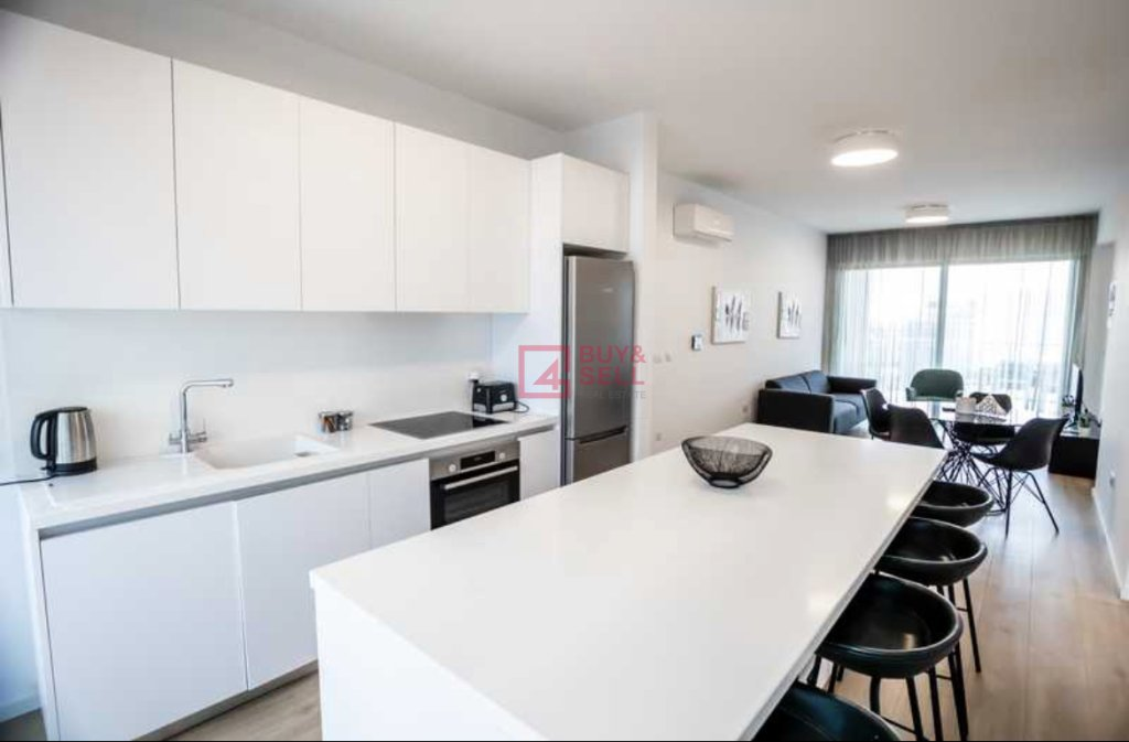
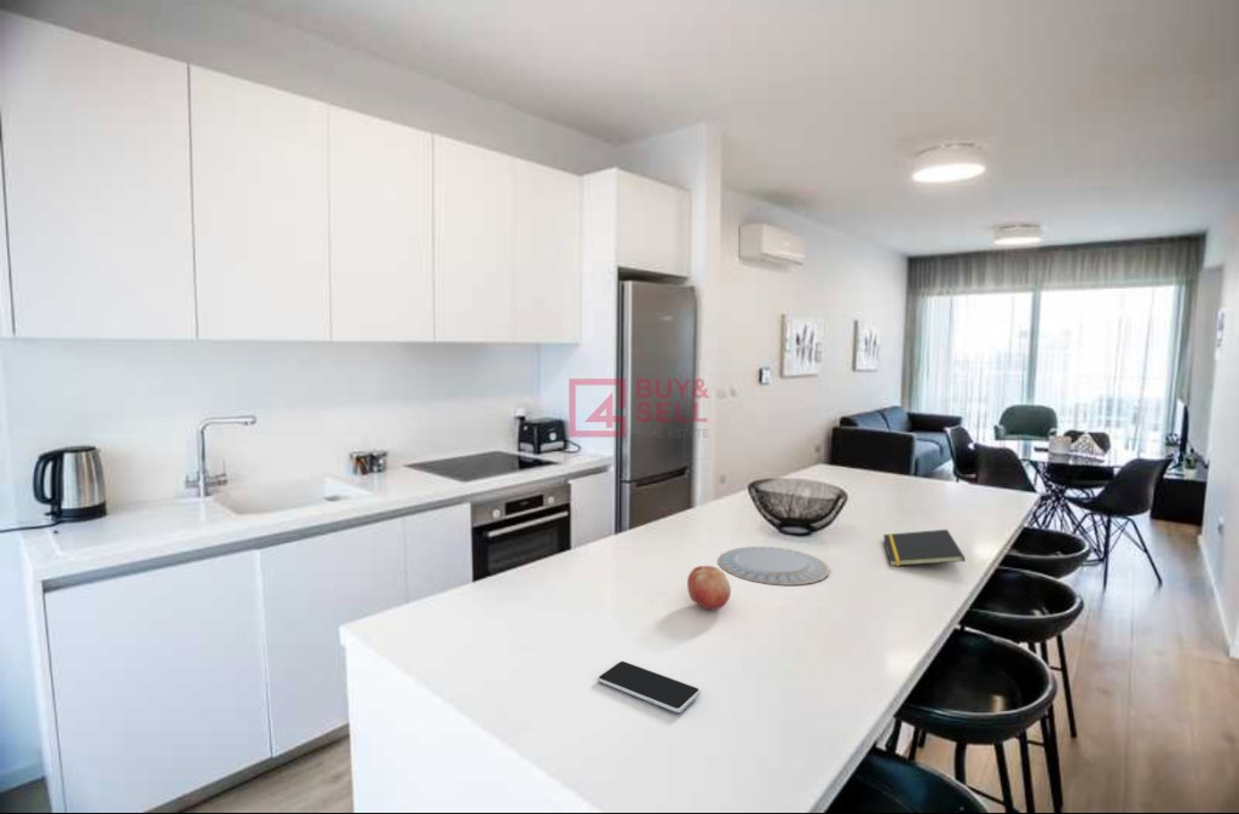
+ fruit [686,565,732,611]
+ chinaware [716,545,831,587]
+ smartphone [597,660,702,714]
+ notepad [882,529,966,567]
